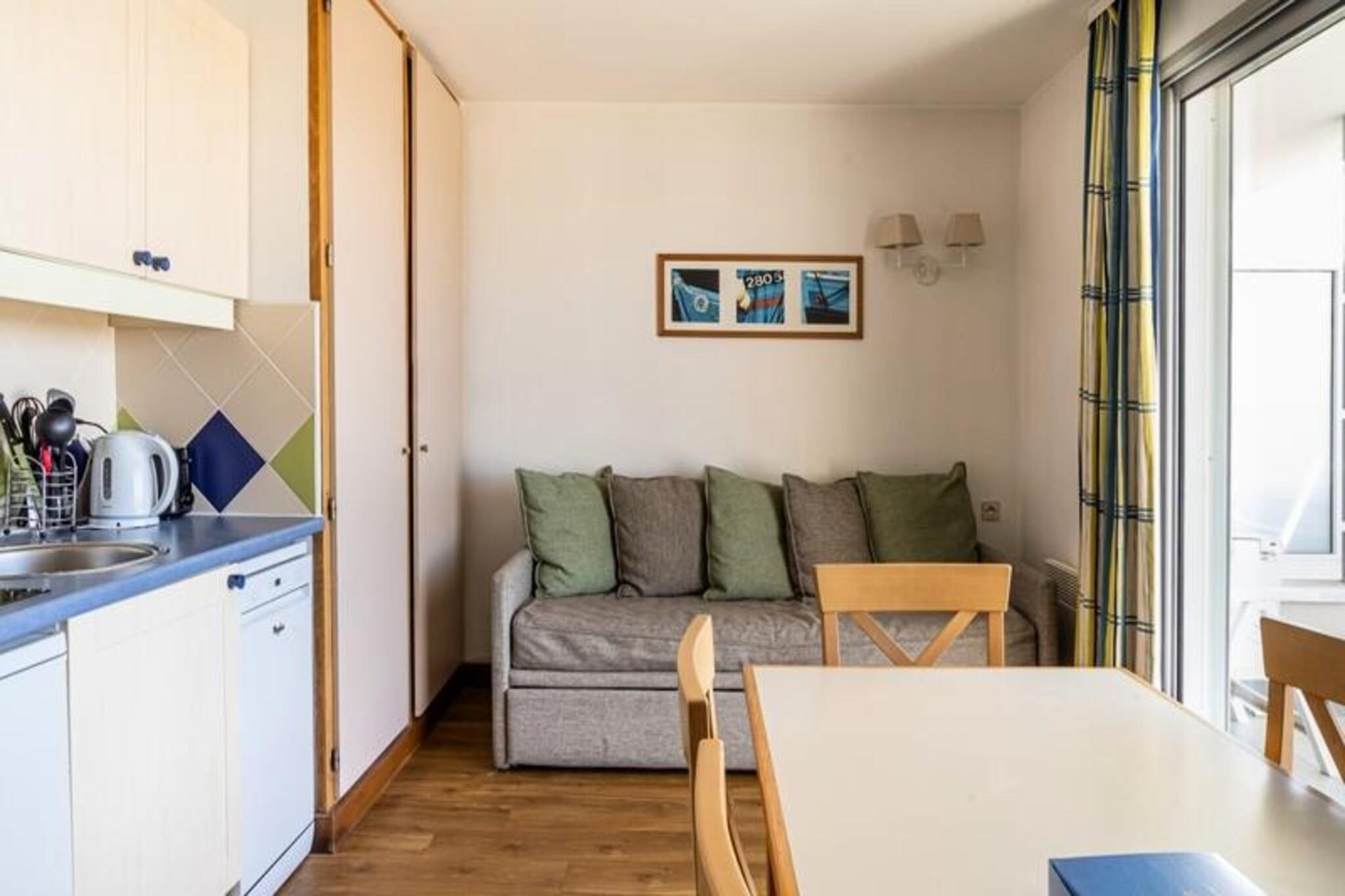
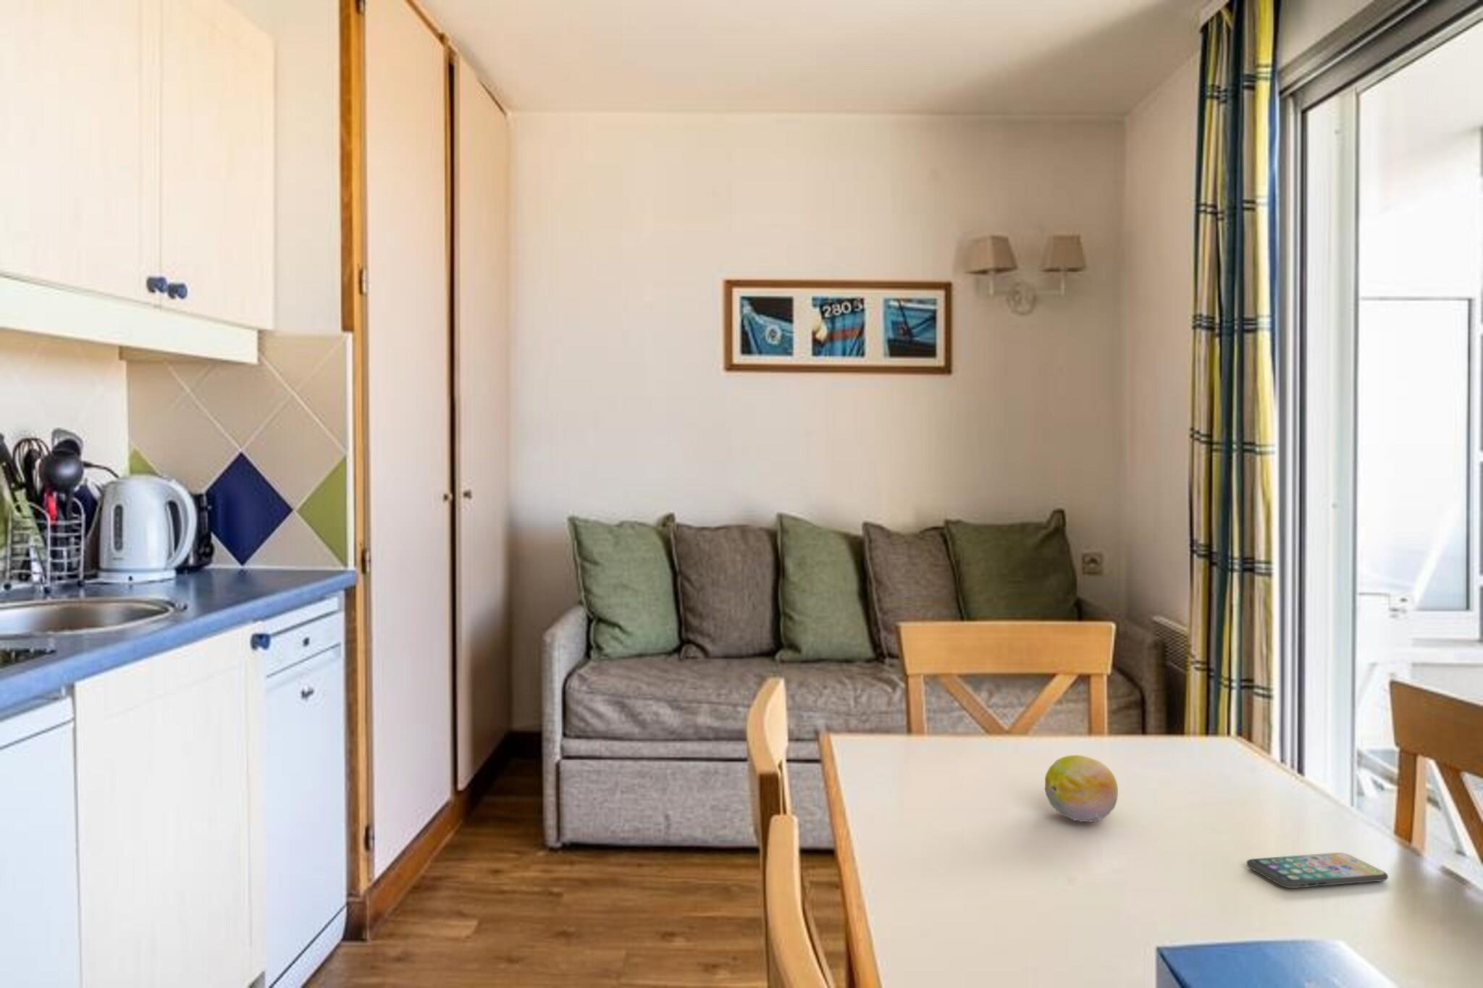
+ fruit [1044,754,1119,823]
+ smartphone [1246,852,1389,889]
